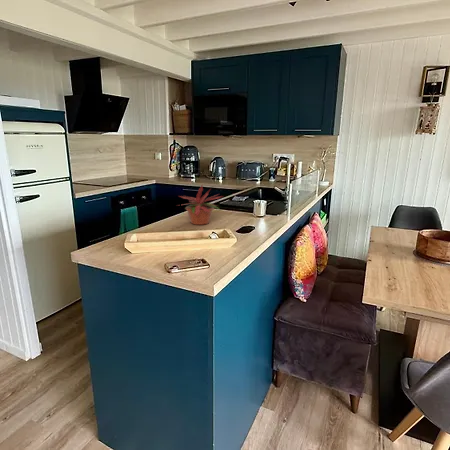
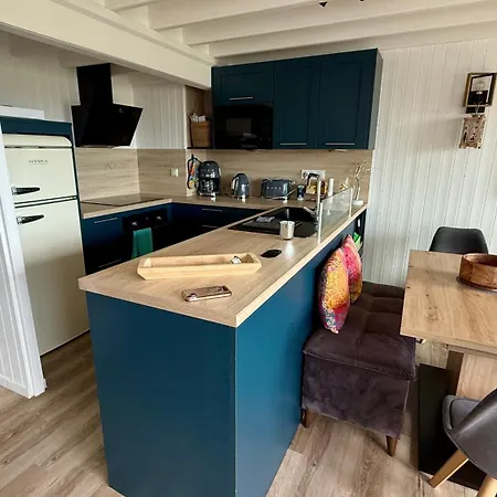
- potted plant [176,185,224,226]
